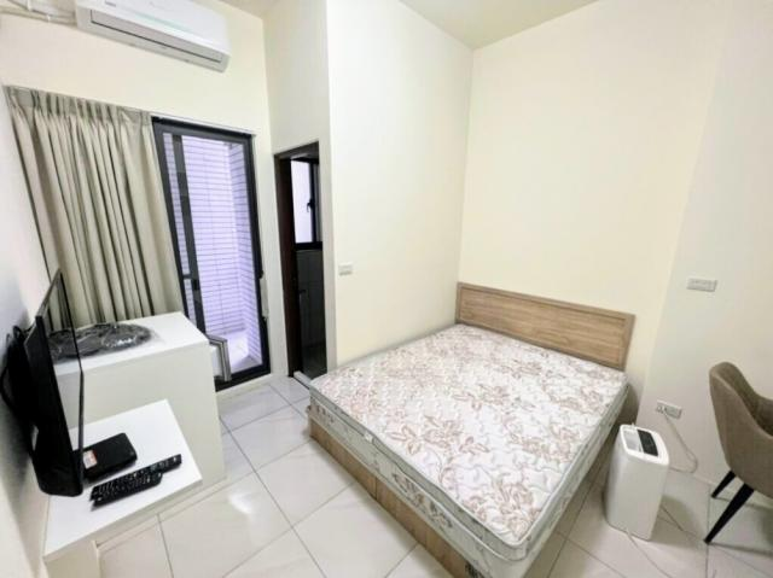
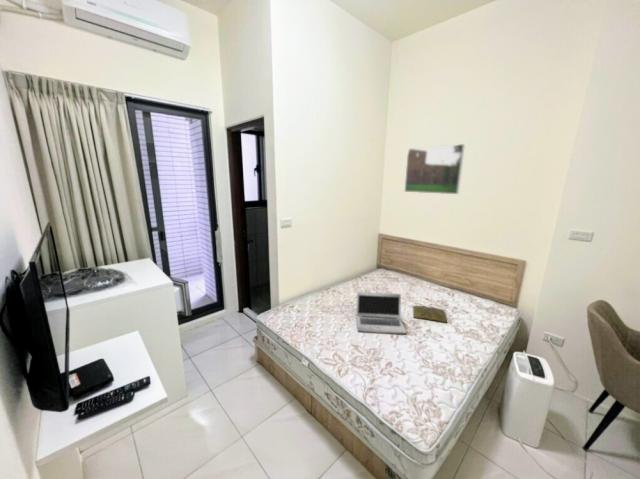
+ laptop [356,291,407,335]
+ book [412,305,448,324]
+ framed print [403,143,466,195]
